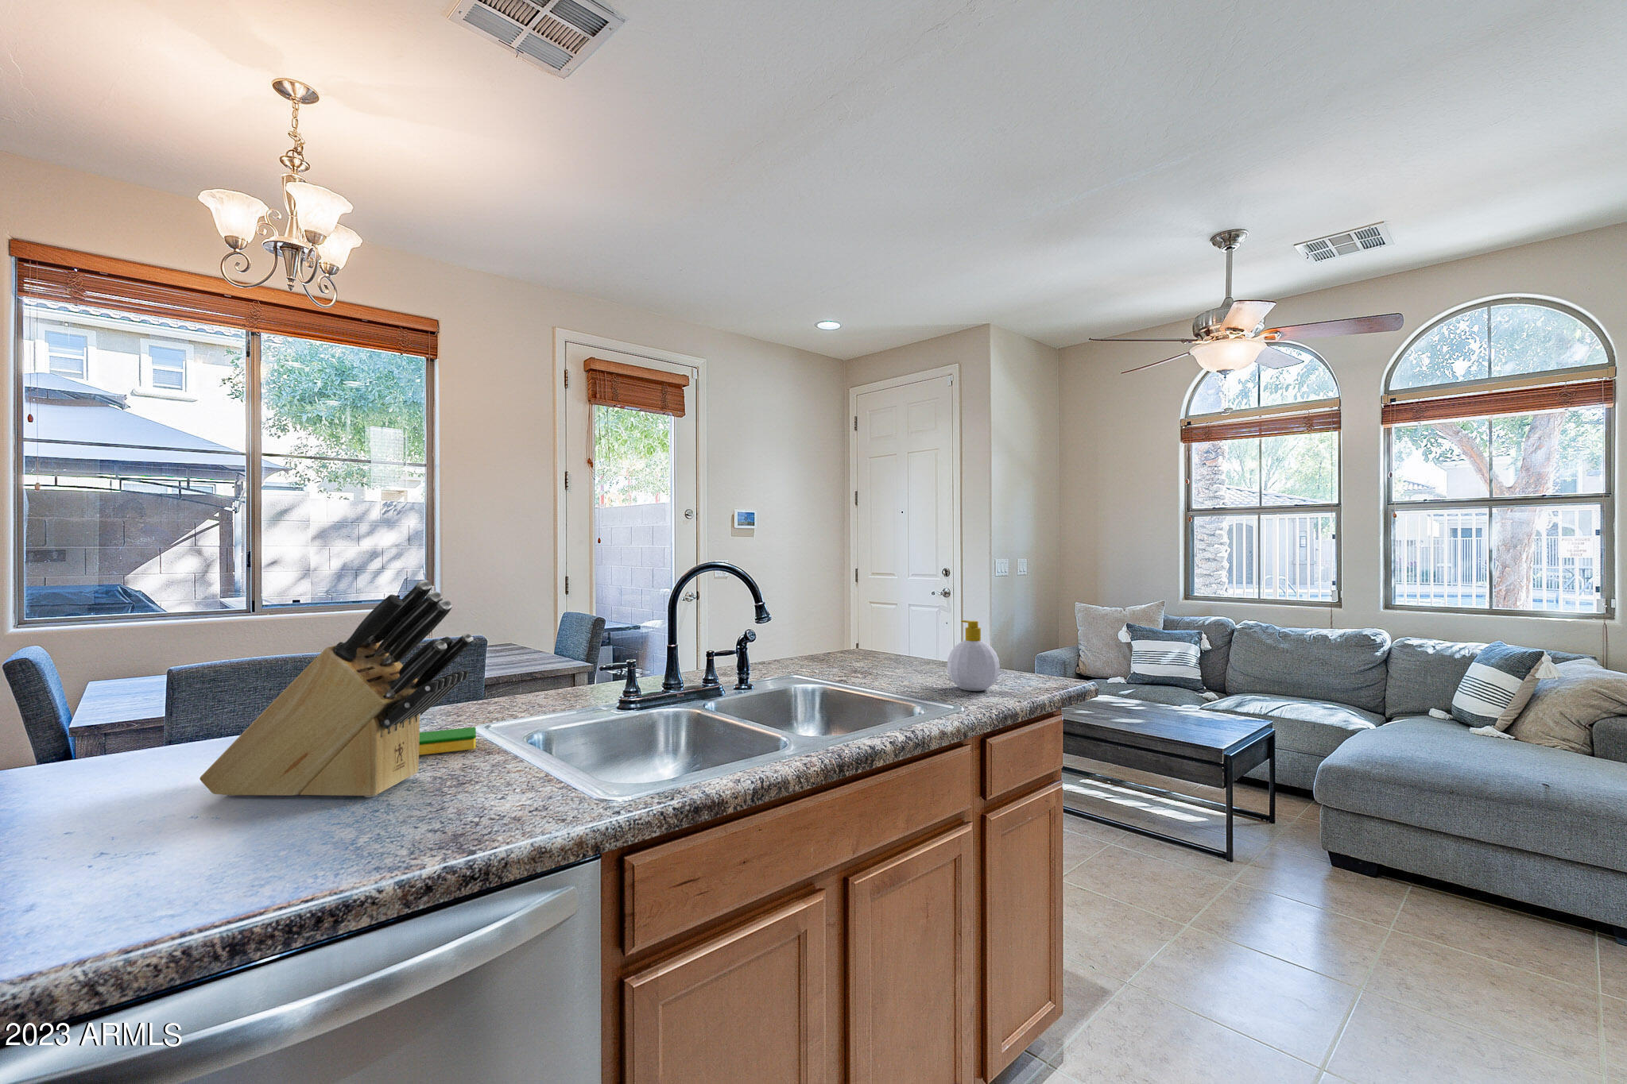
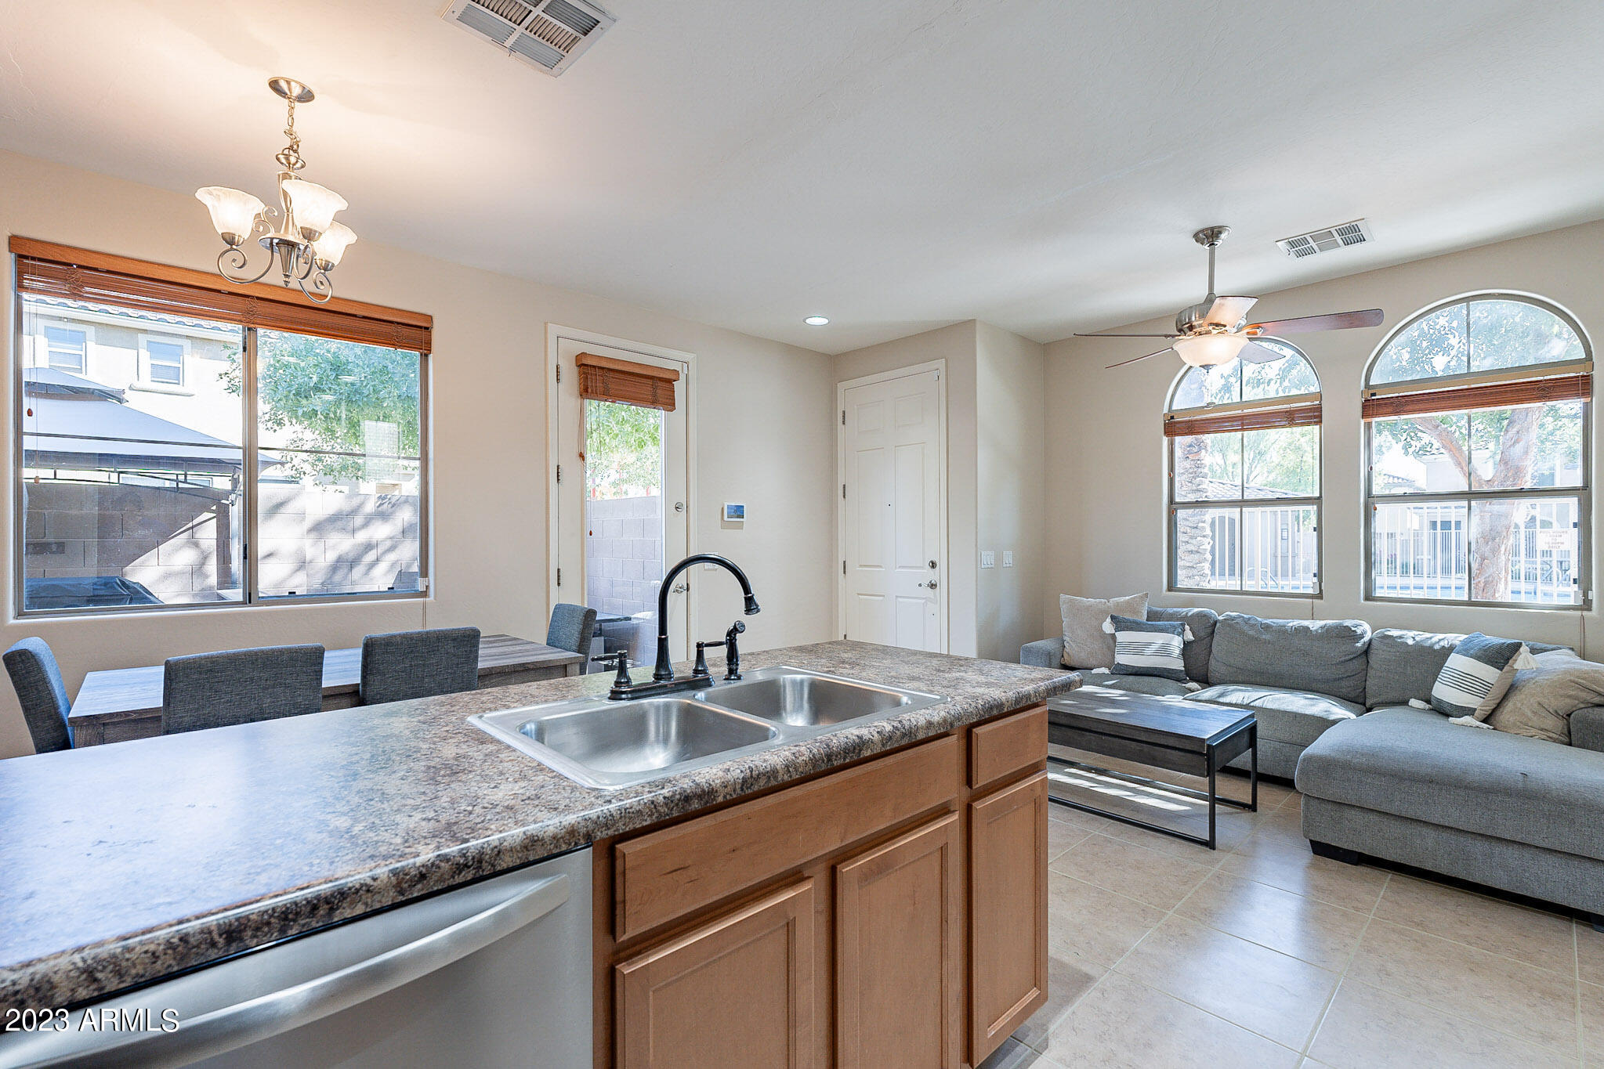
- soap bottle [945,619,1001,692]
- dish sponge [419,727,477,756]
- knife block [199,580,473,798]
